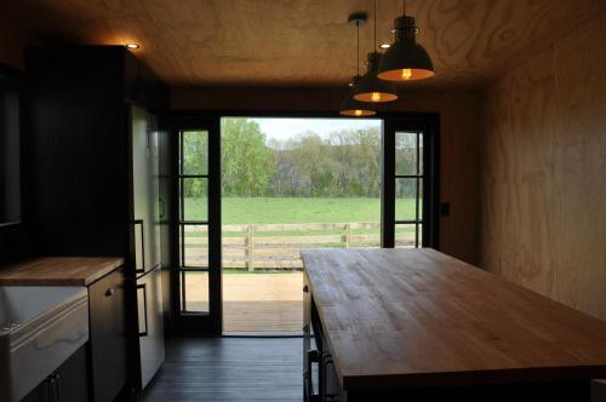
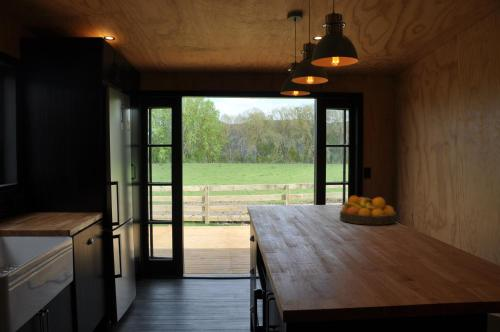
+ fruit bowl [339,195,397,226]
